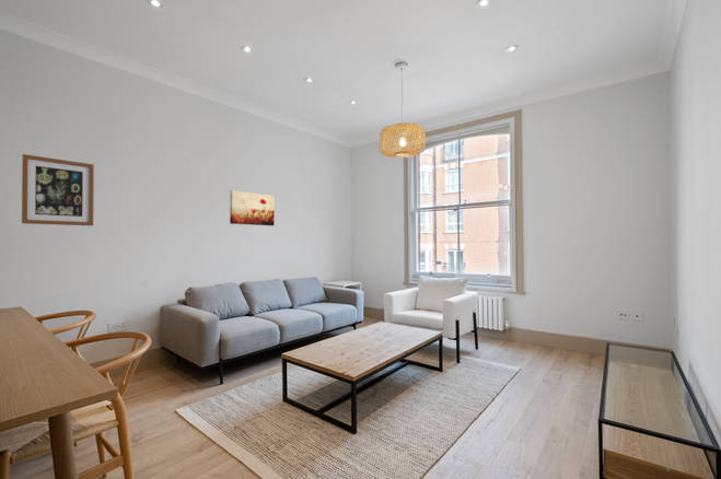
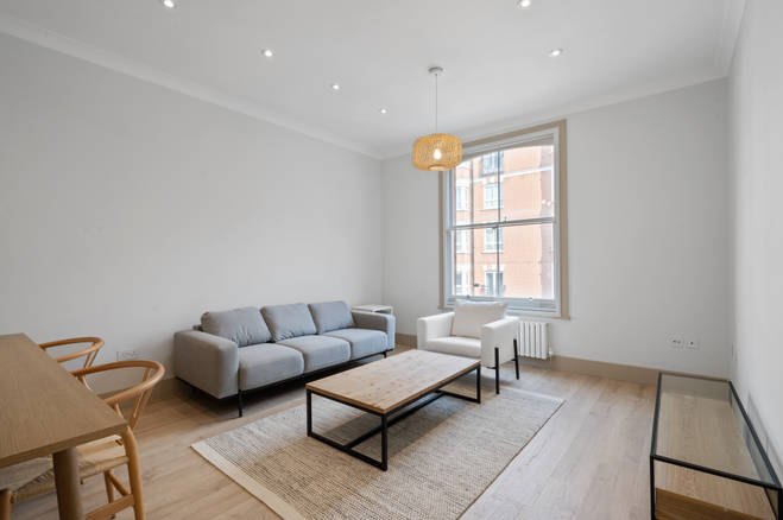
- wall art [229,189,276,226]
- wall art [21,153,95,226]
